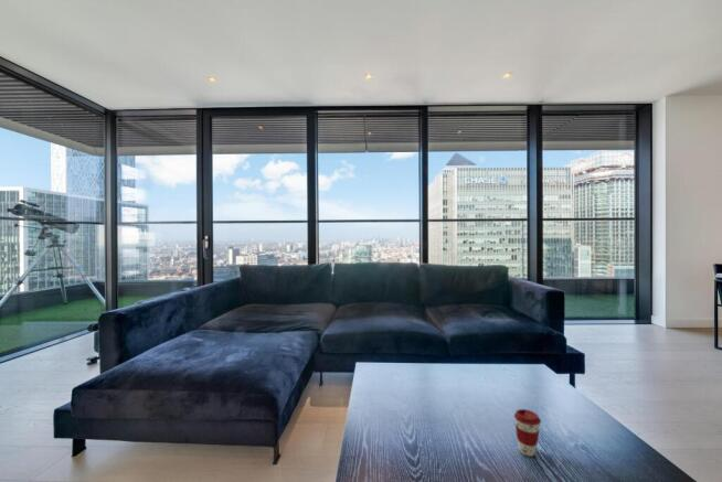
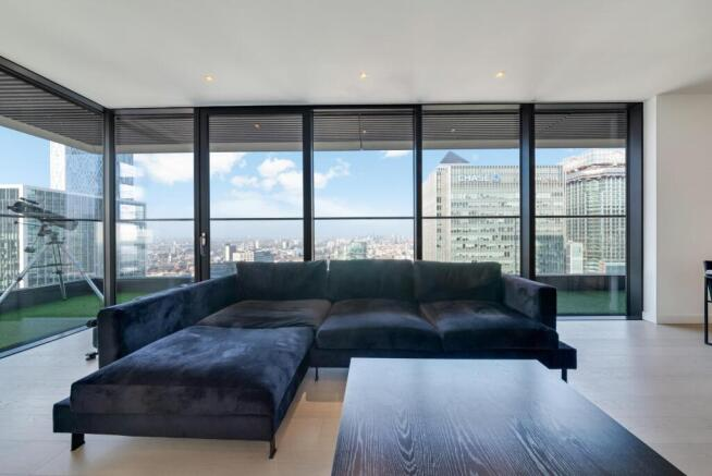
- coffee cup [513,408,542,458]
